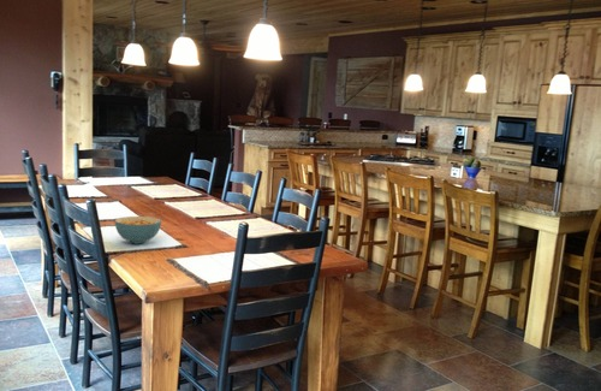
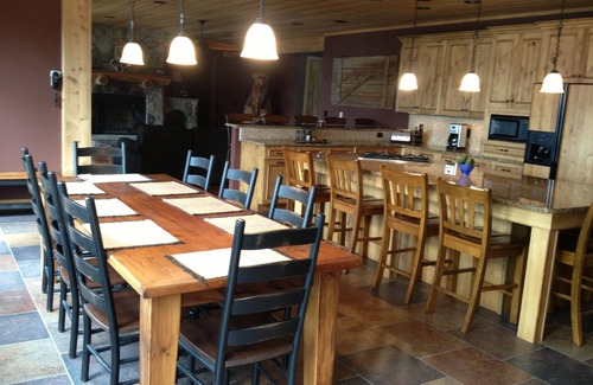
- cereal bowl [114,215,162,245]
